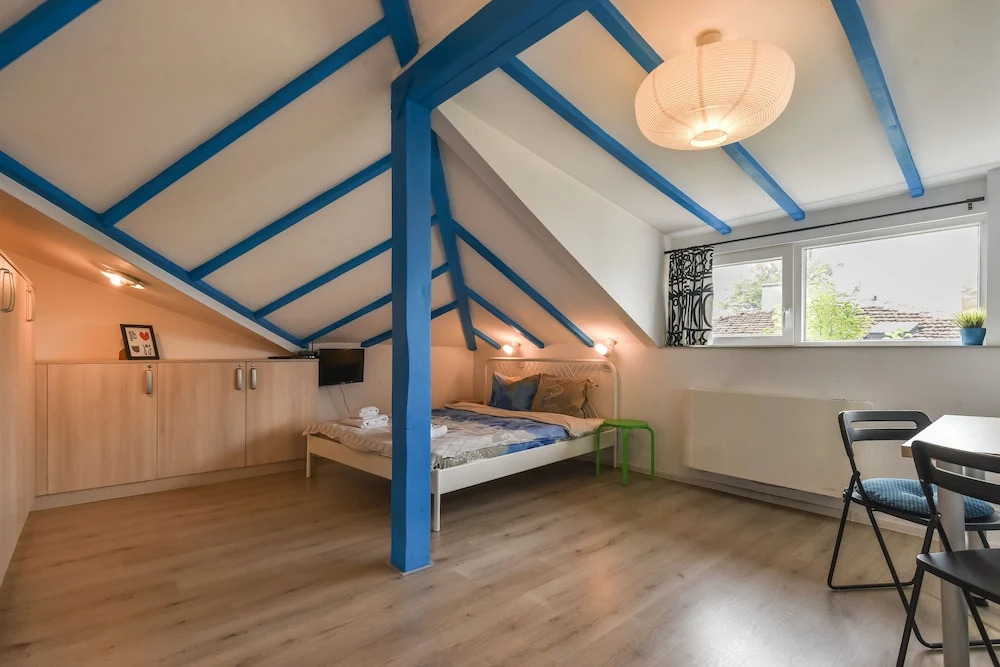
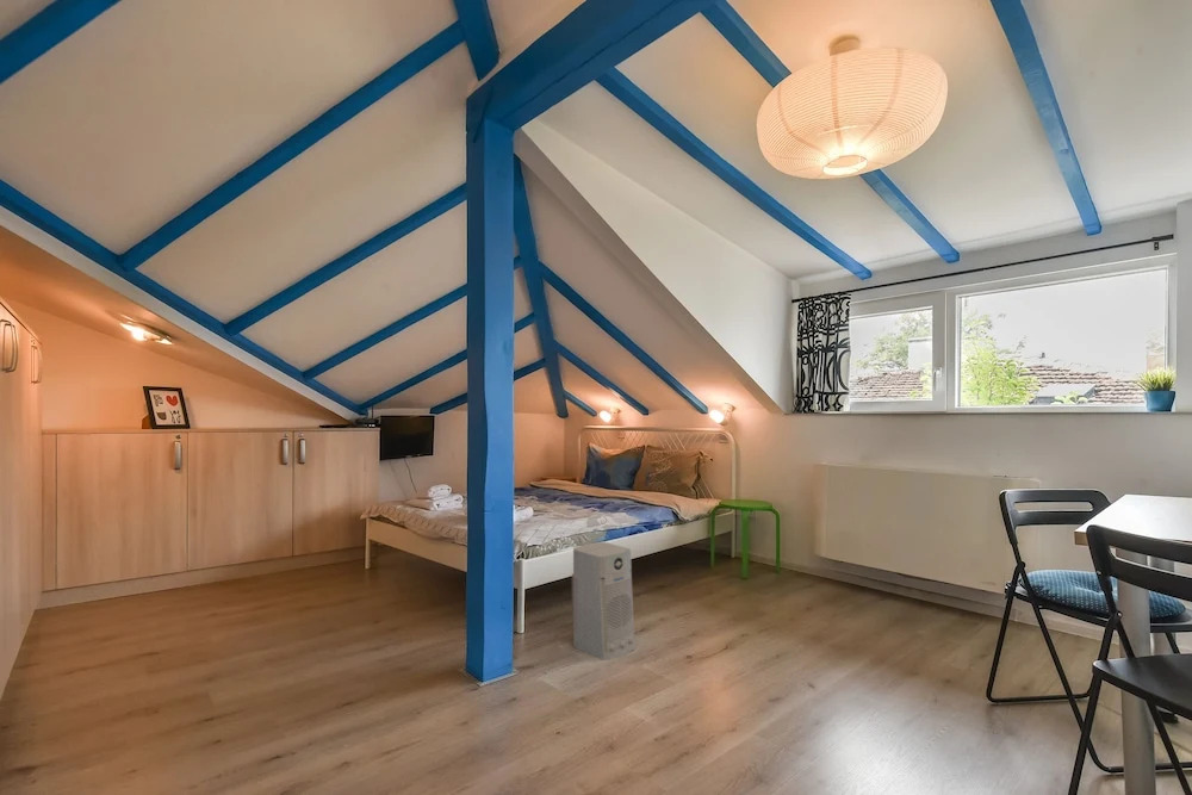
+ air purifier [571,541,637,662]
